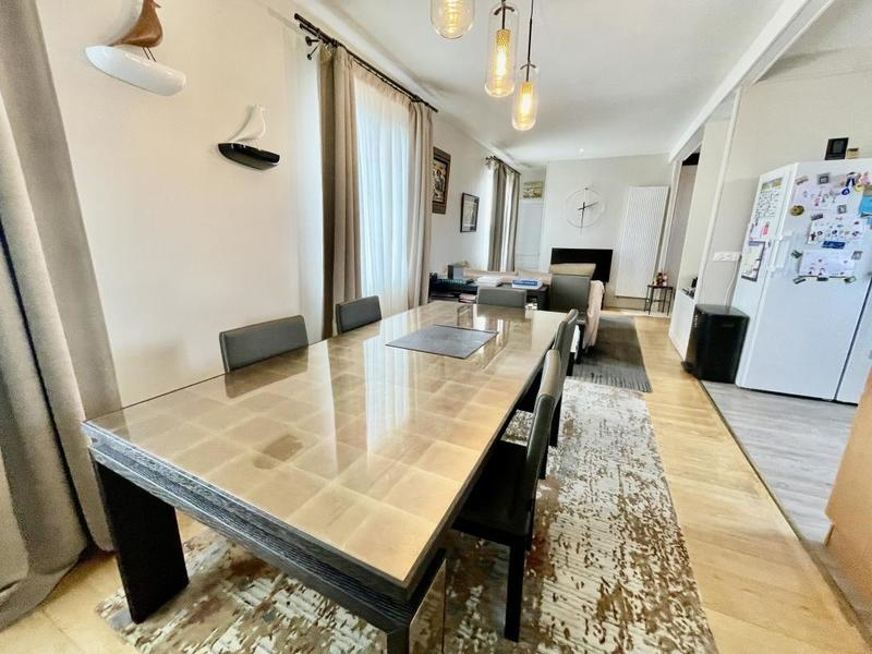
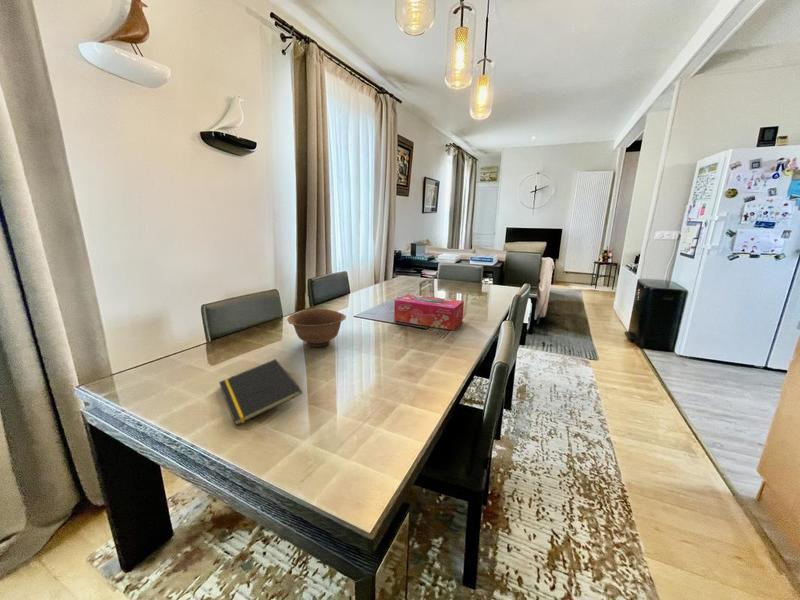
+ bowl [286,308,347,348]
+ tissue box [393,293,465,331]
+ notepad [218,358,303,427]
